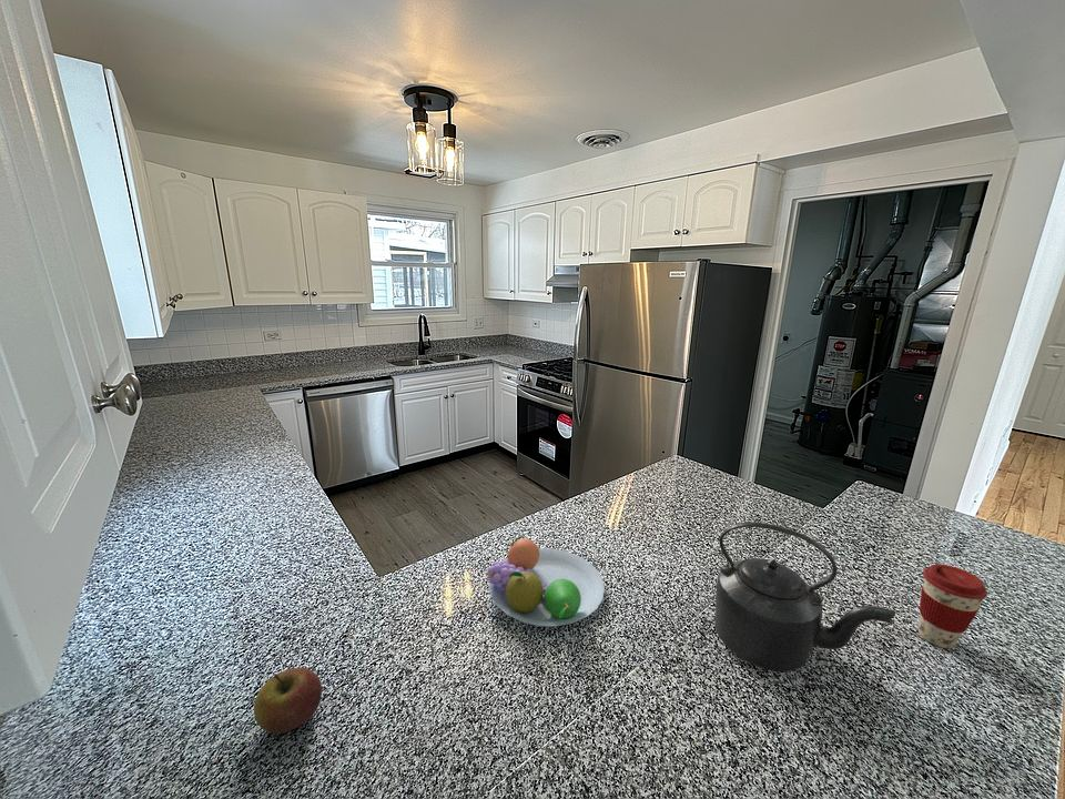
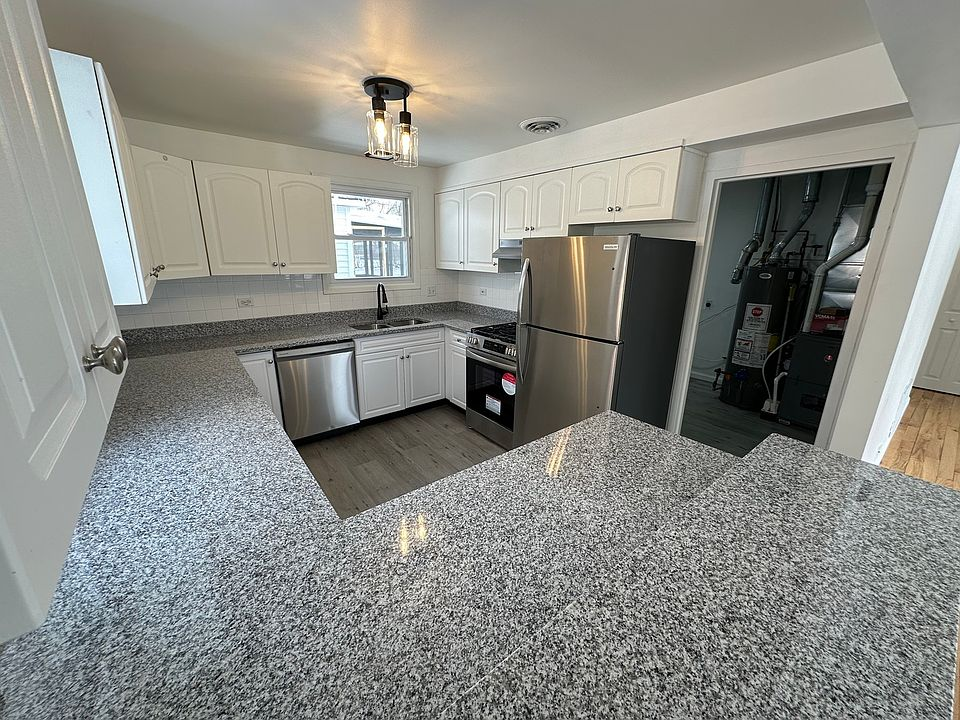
- fruit bowl [486,535,606,628]
- kettle [714,520,896,672]
- apple [253,666,323,735]
- coffee cup [917,563,988,649]
